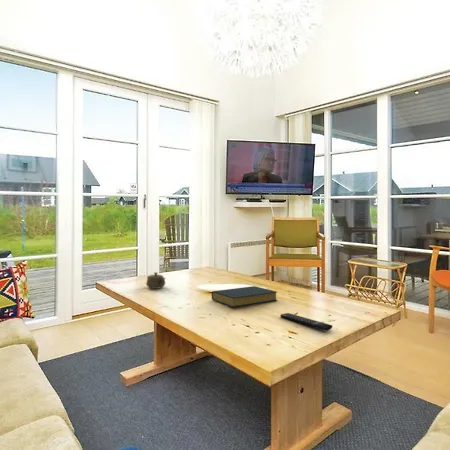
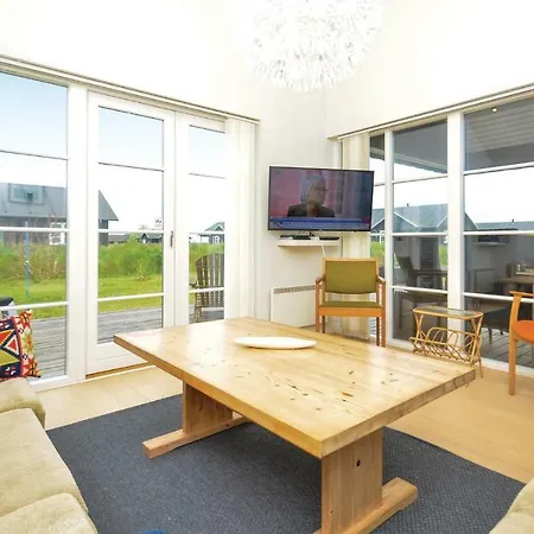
- teapot [145,271,166,290]
- hardback book [211,285,278,308]
- remote control [279,312,333,331]
